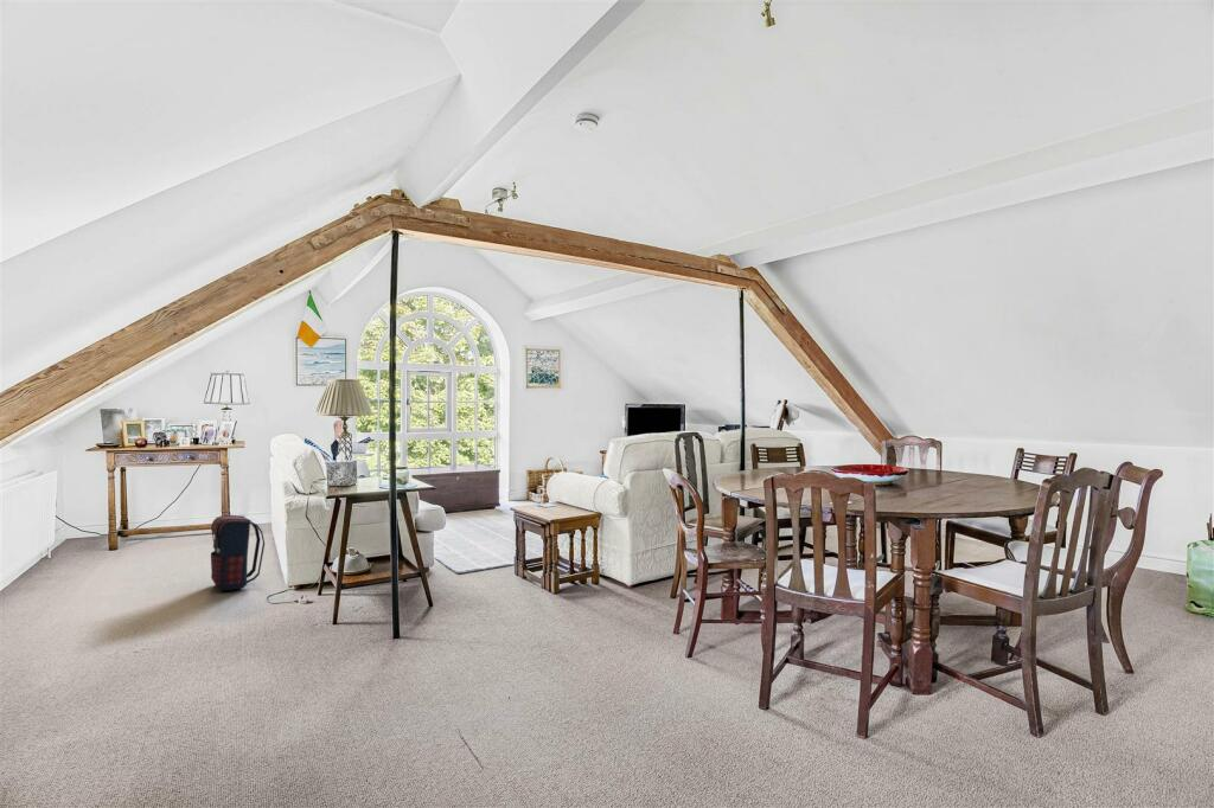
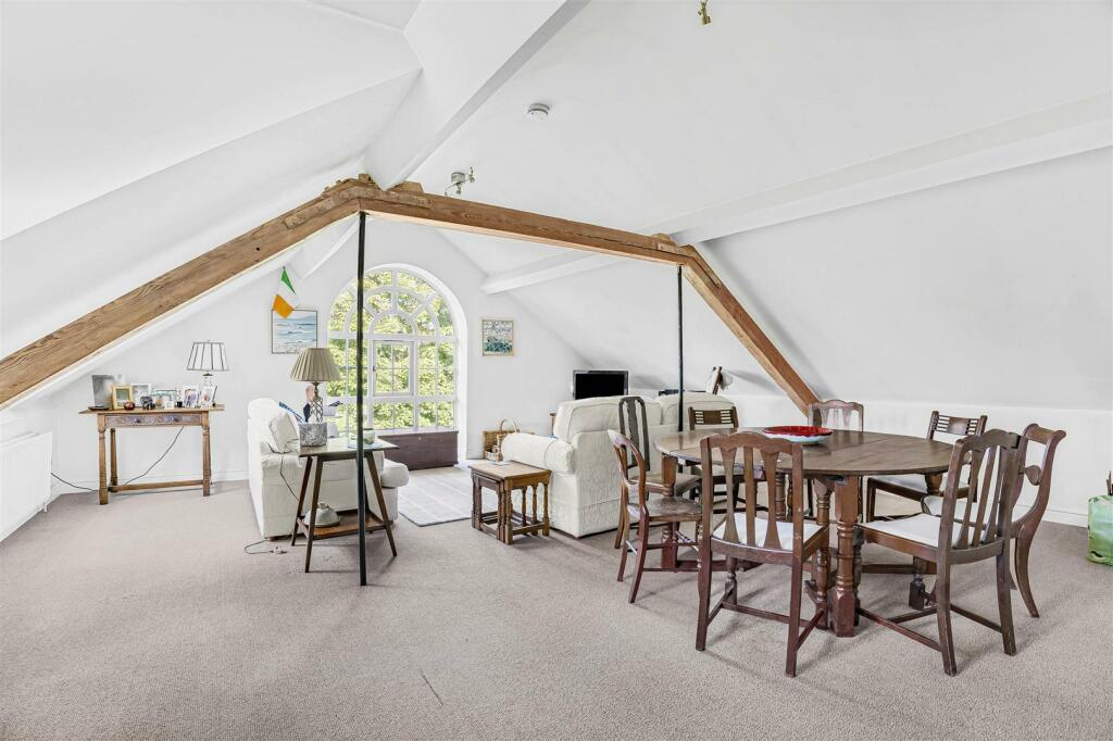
- satchel [210,514,266,591]
